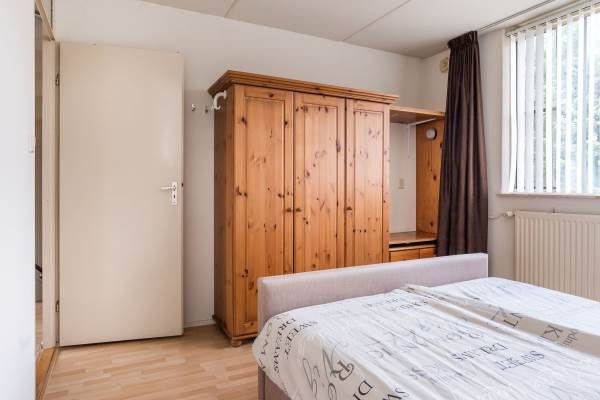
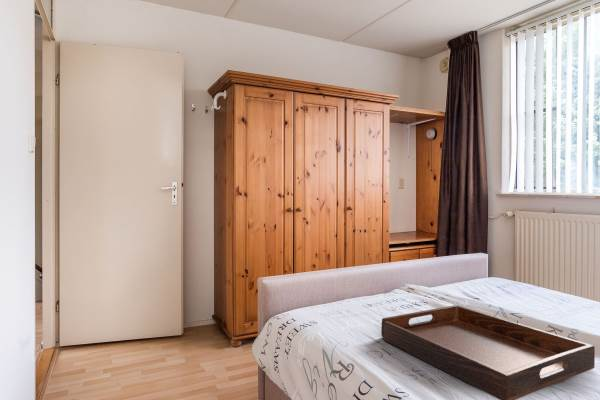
+ serving tray [380,304,596,400]
